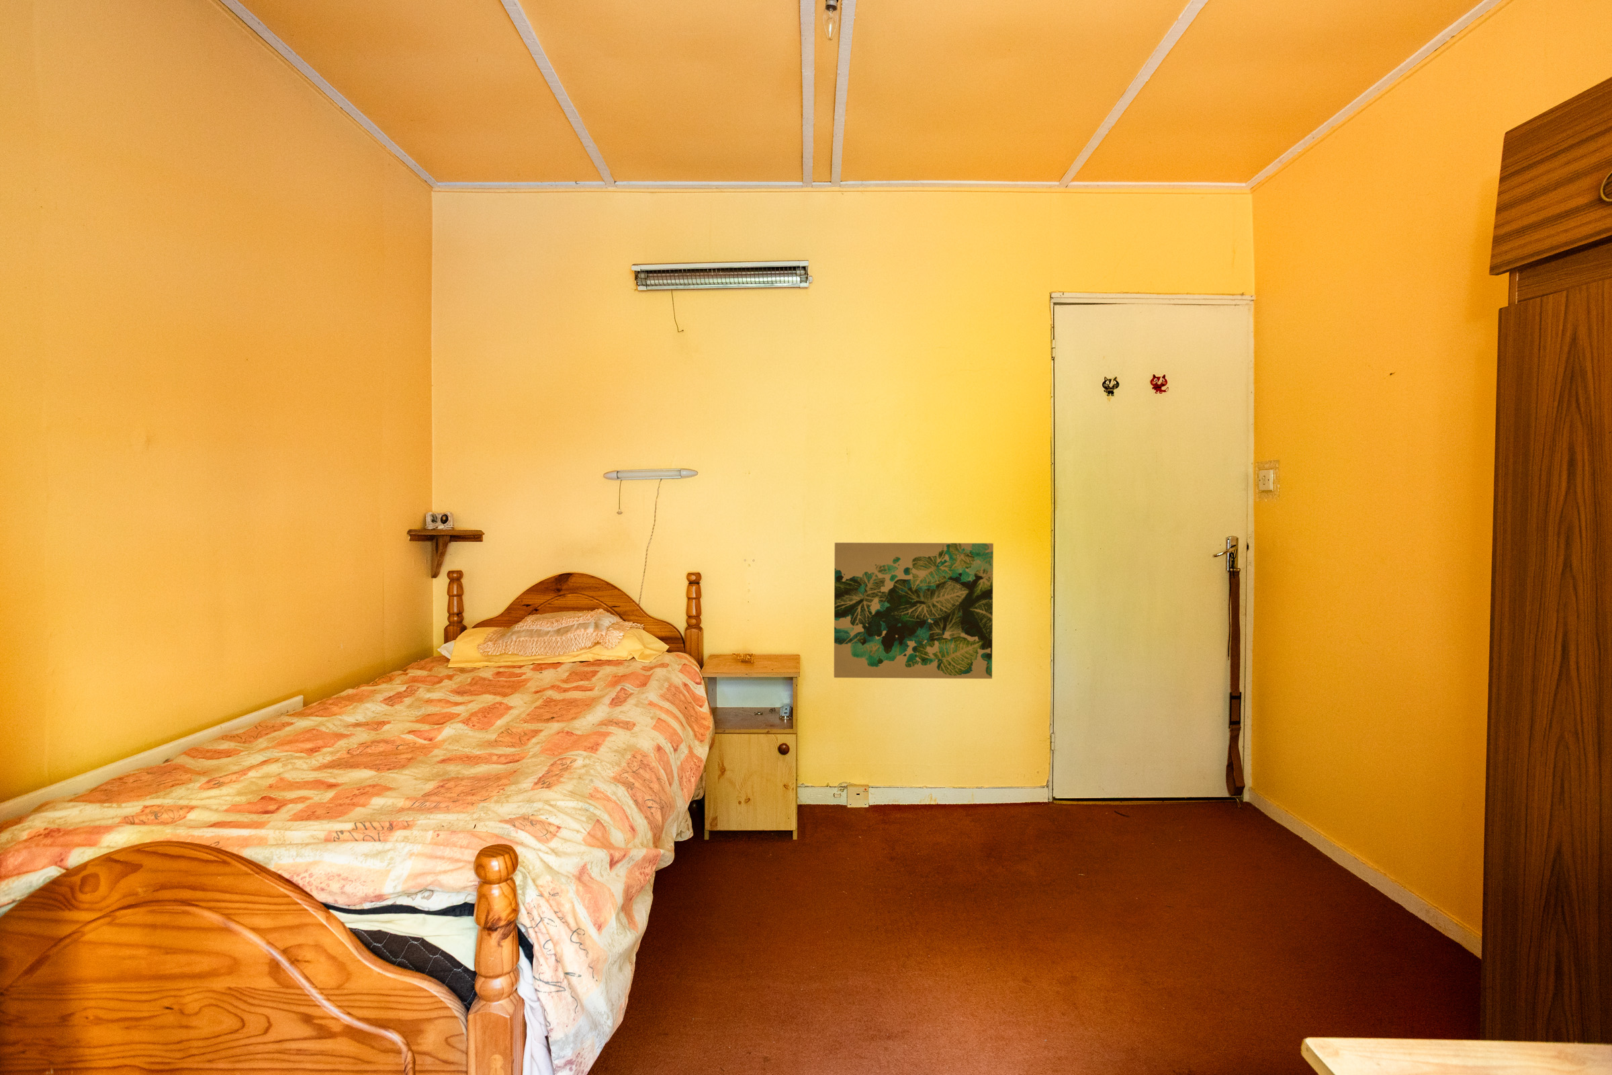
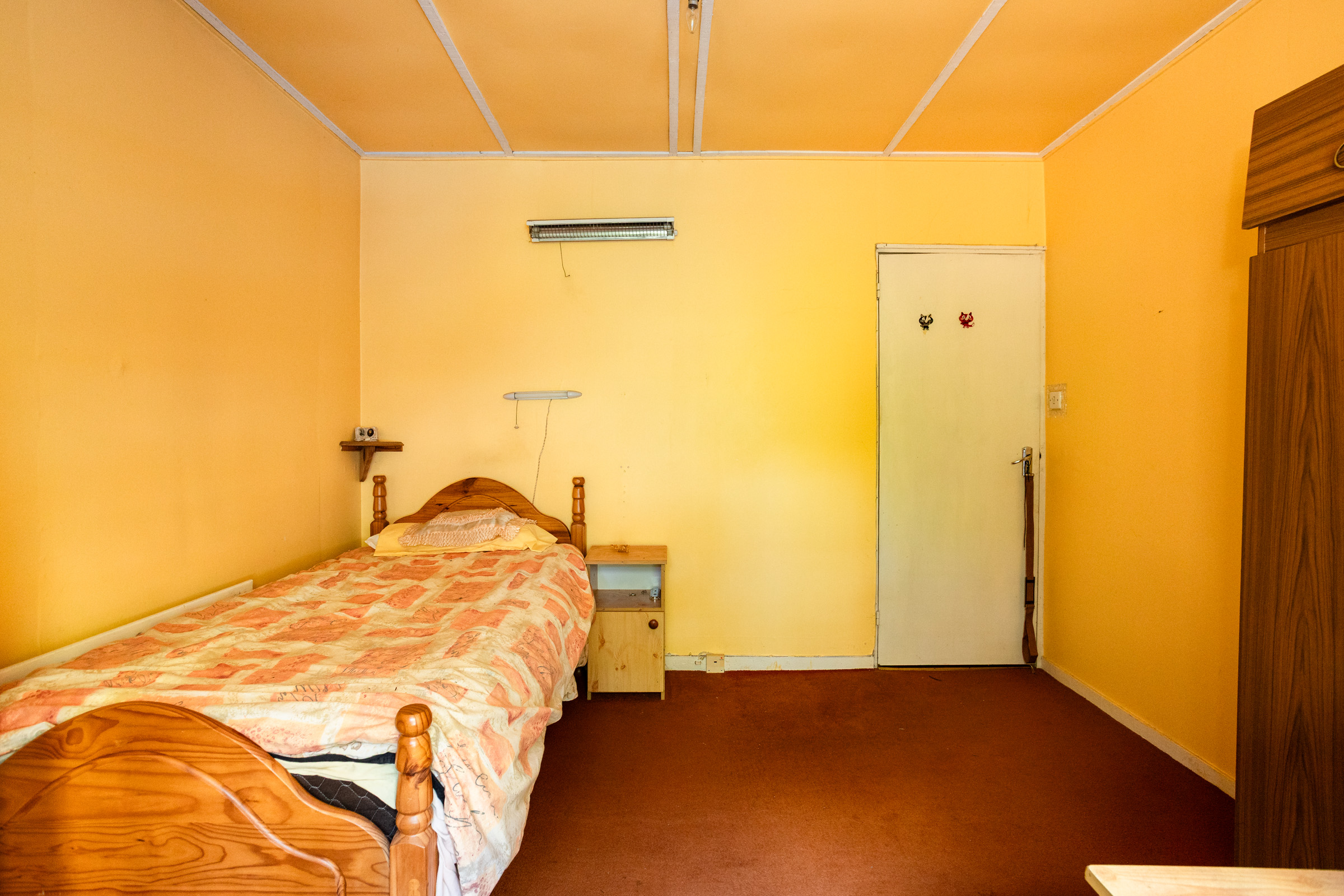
- wall art [834,541,994,679]
